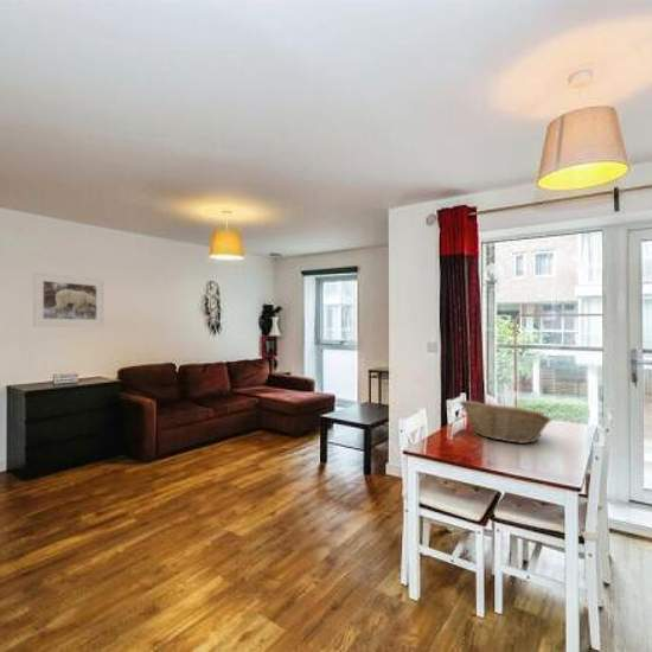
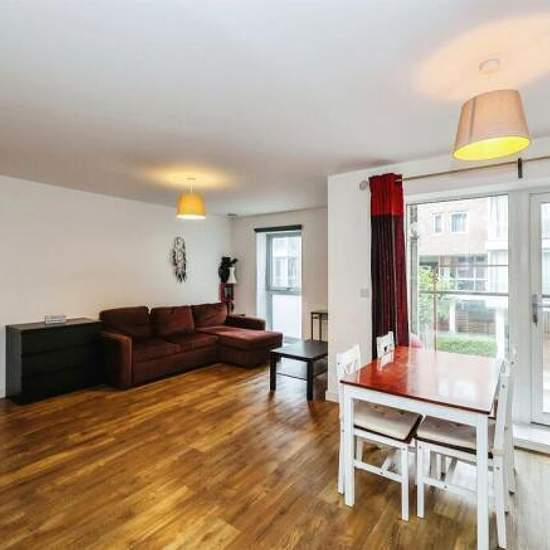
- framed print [32,270,106,328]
- fruit basket [459,399,554,445]
